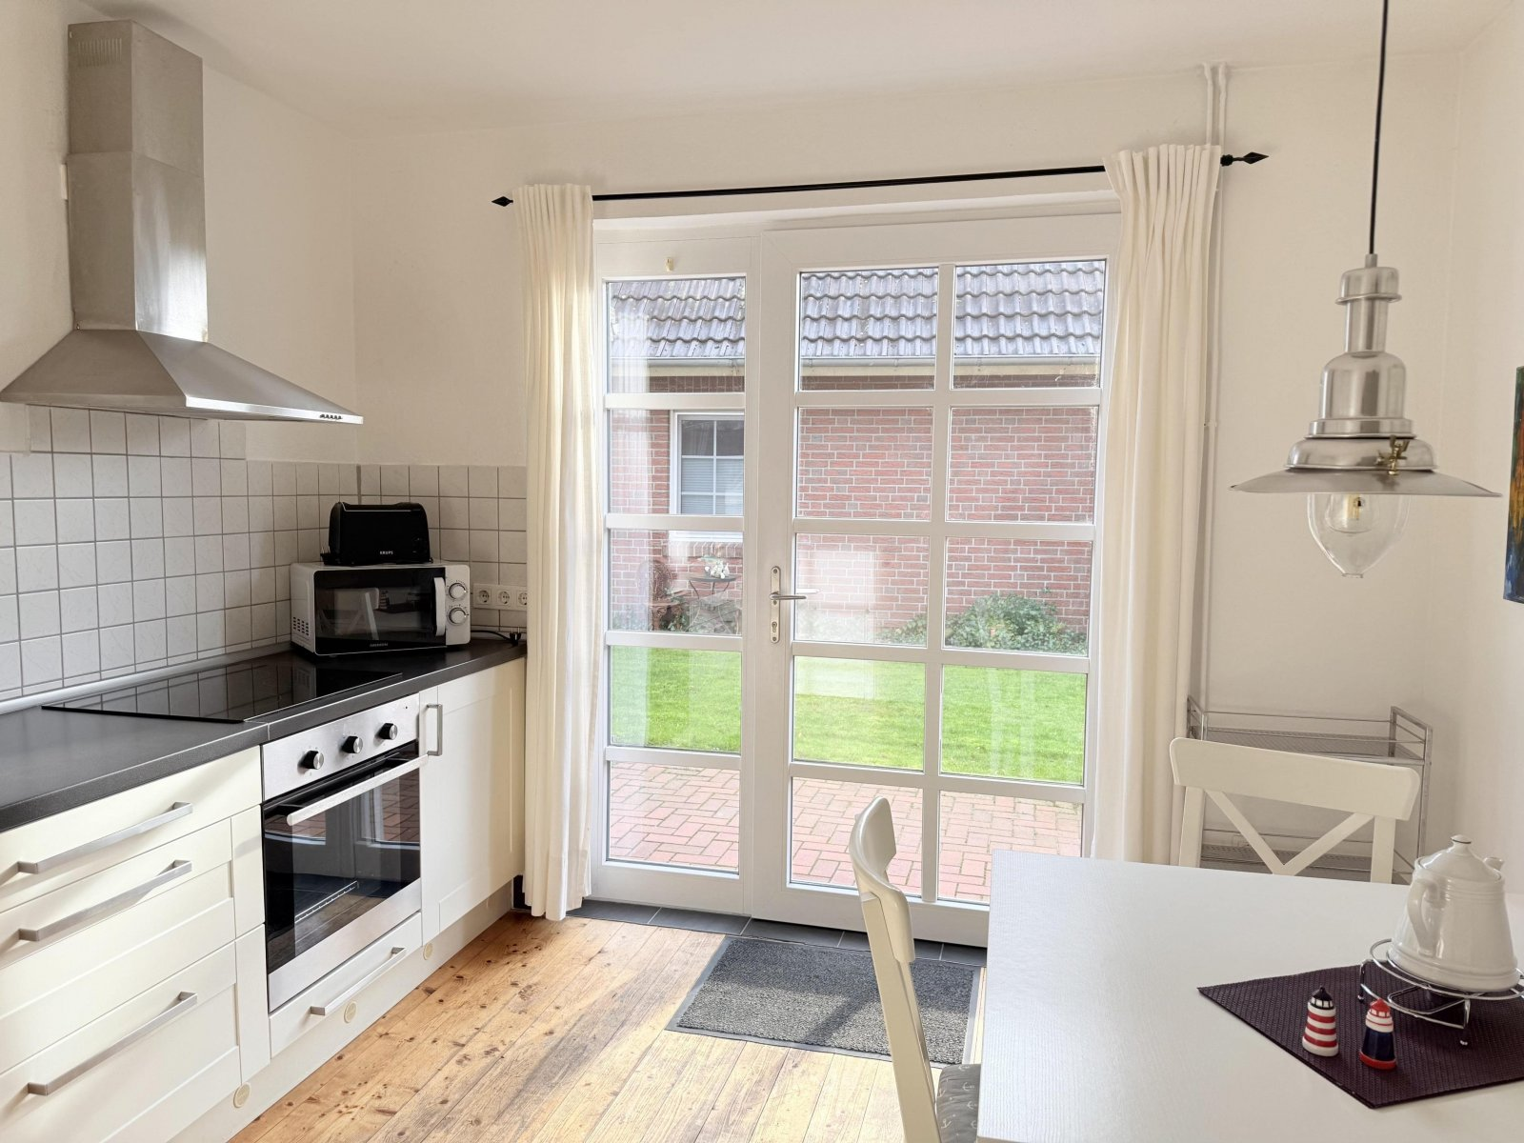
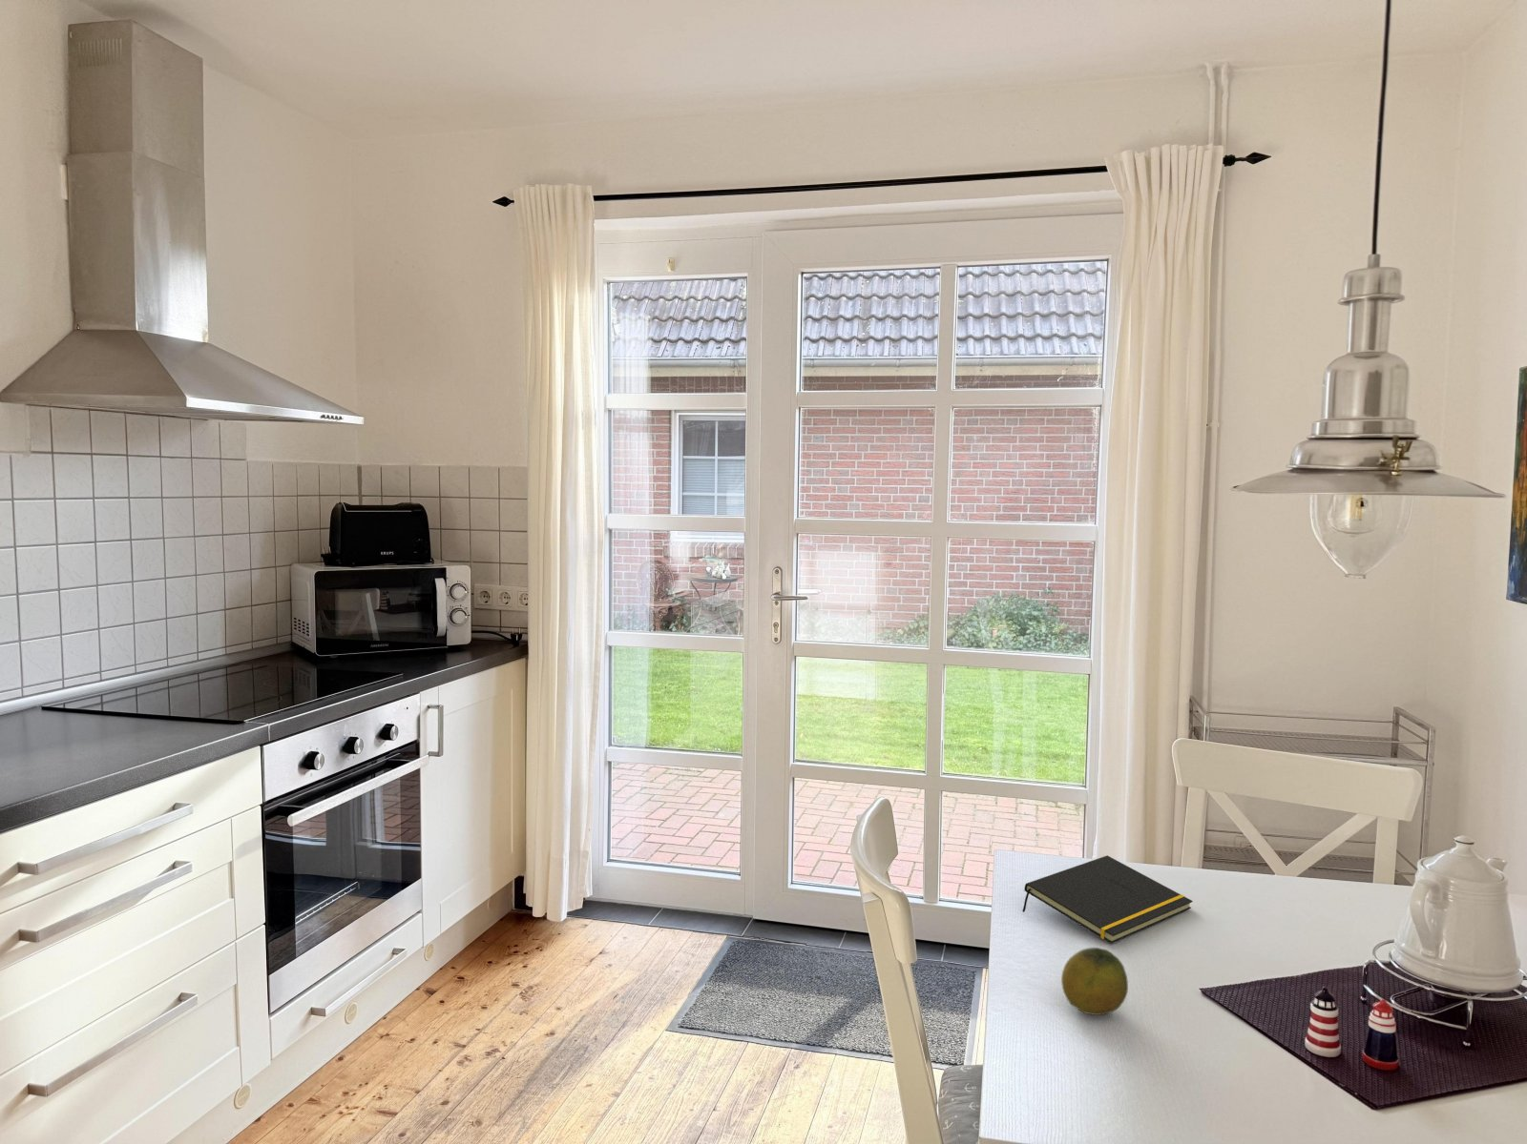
+ notepad [1022,854,1193,945]
+ fruit [1060,947,1129,1017]
